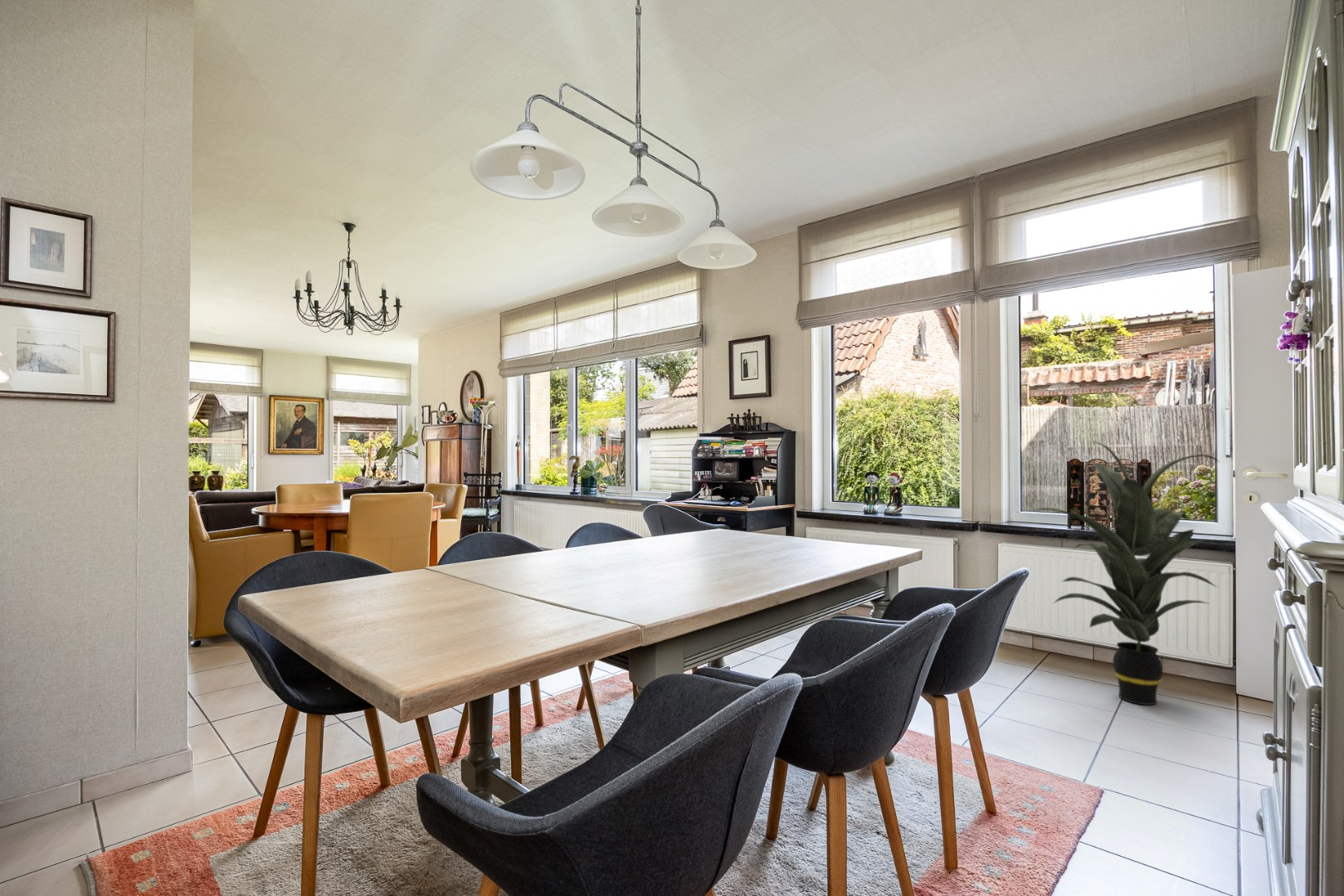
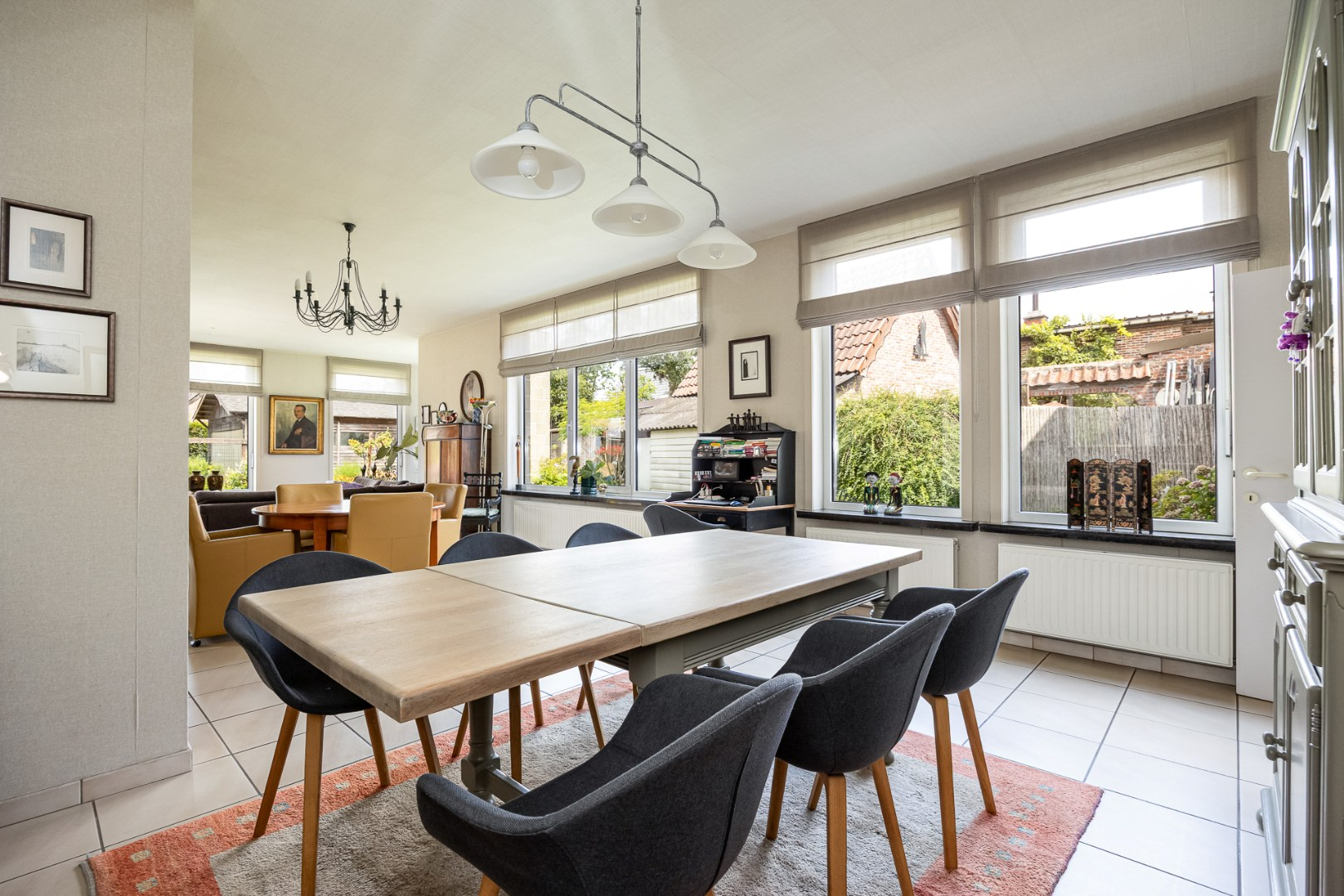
- indoor plant [1031,441,1221,706]
